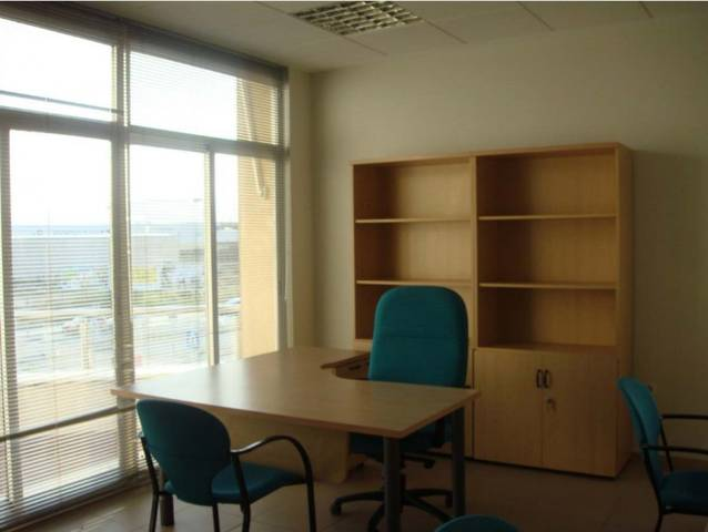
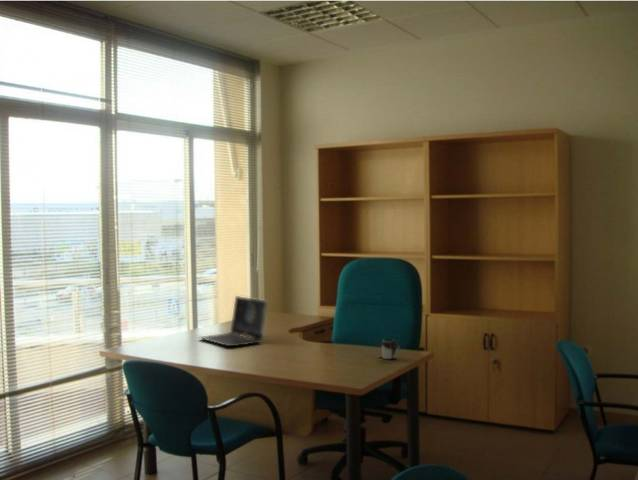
+ laptop computer [197,295,269,347]
+ cup [381,338,401,360]
